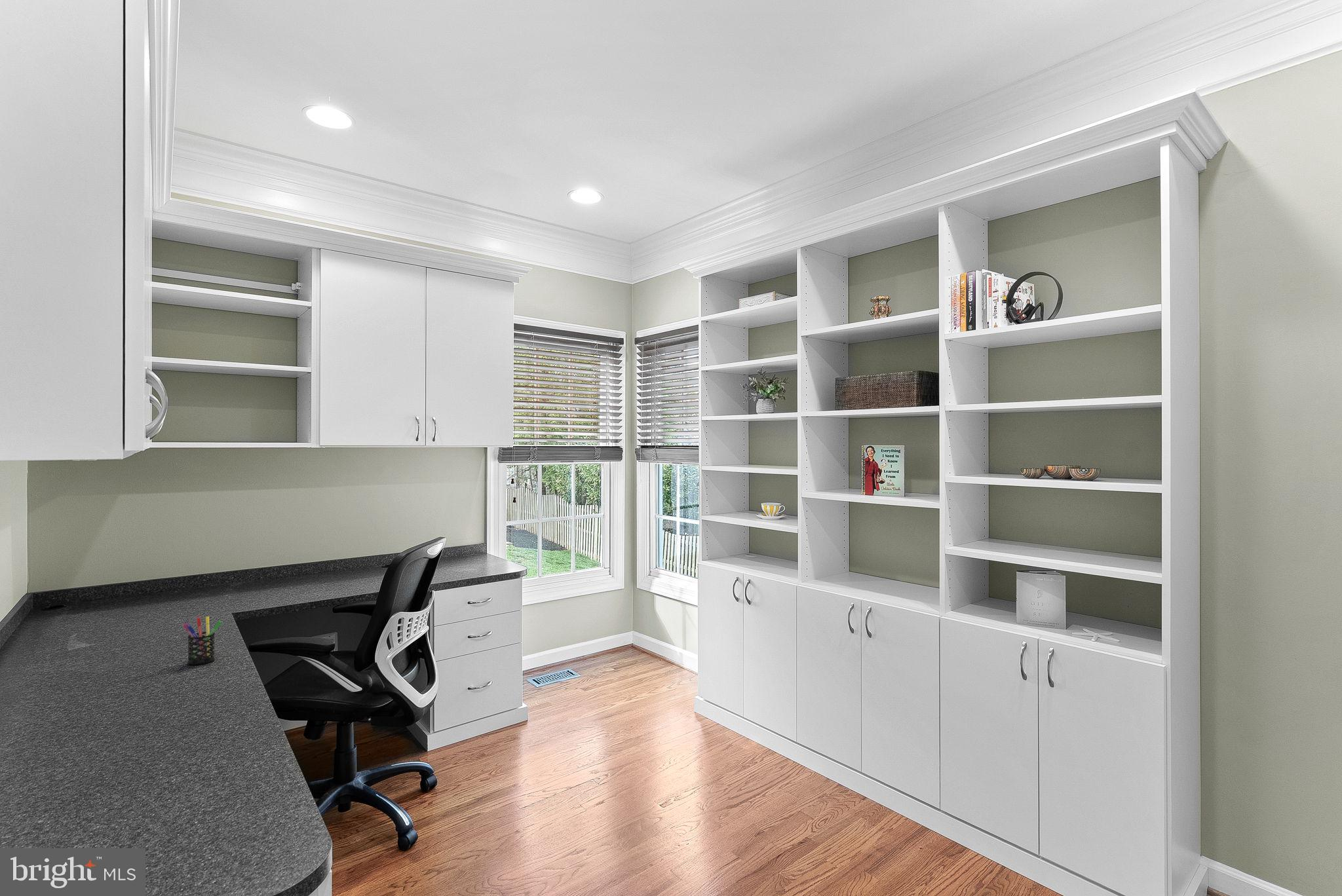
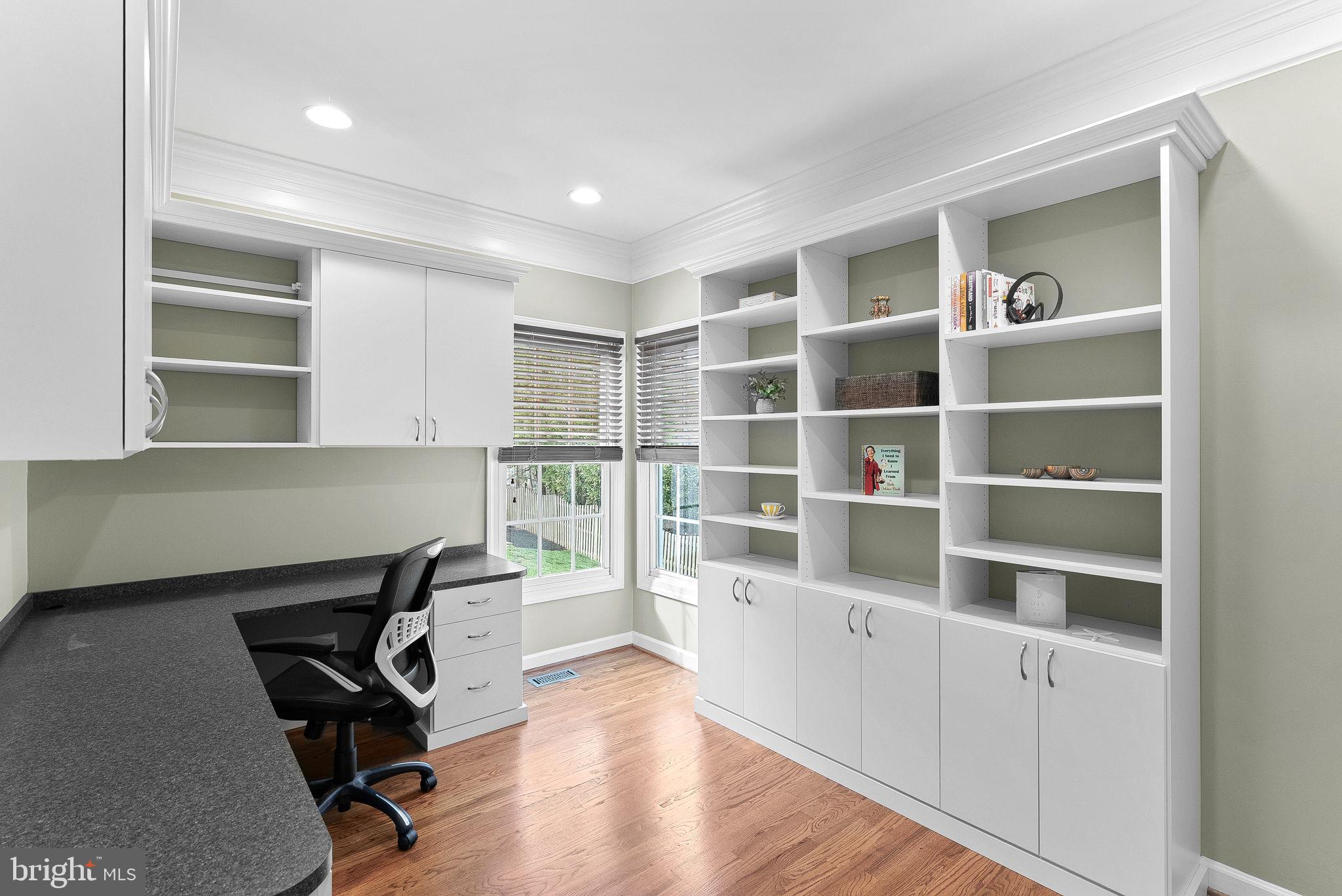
- pen holder [183,616,222,665]
